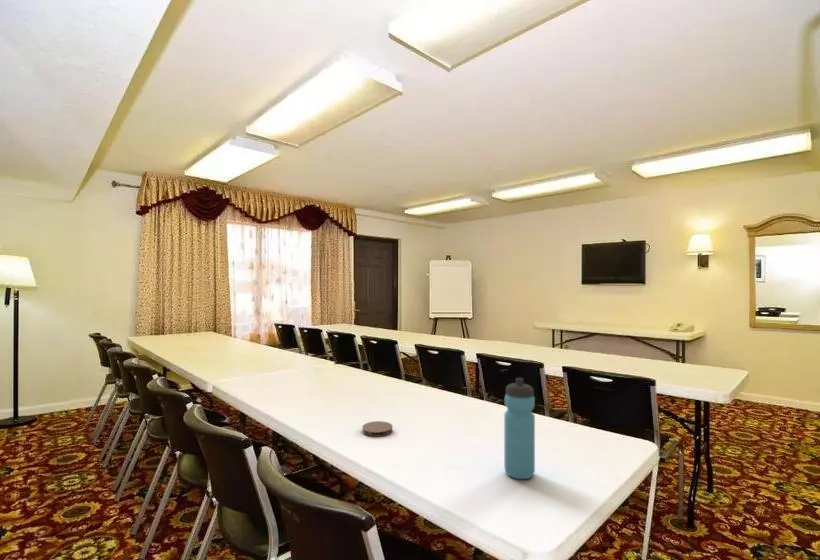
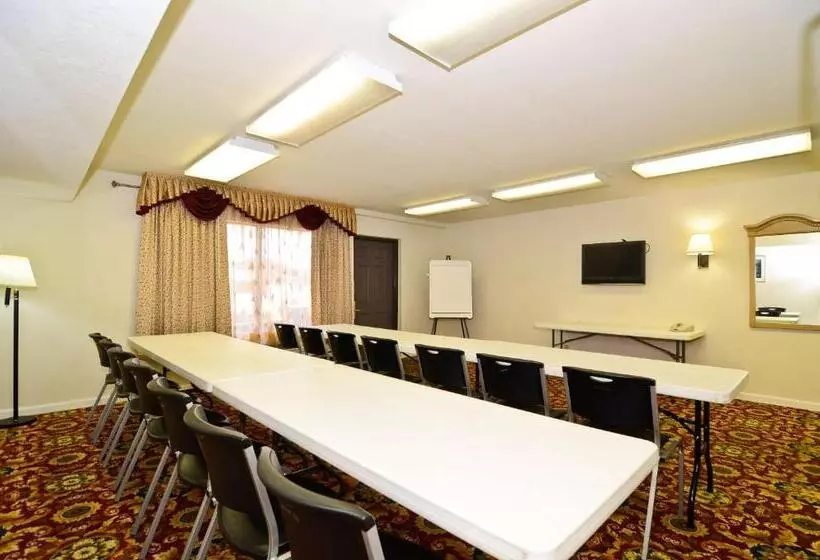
- coaster [361,420,394,438]
- water bottle [503,377,536,480]
